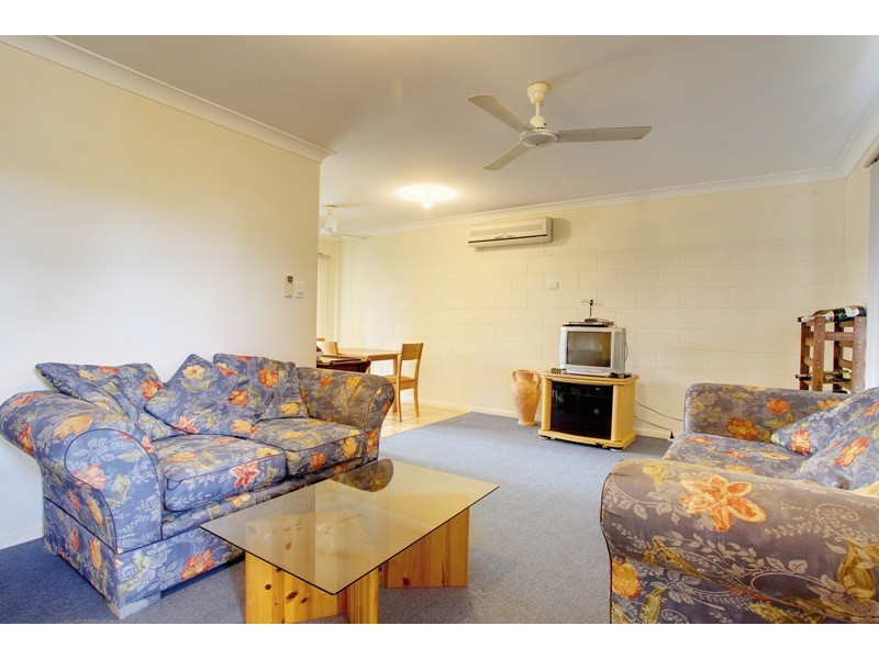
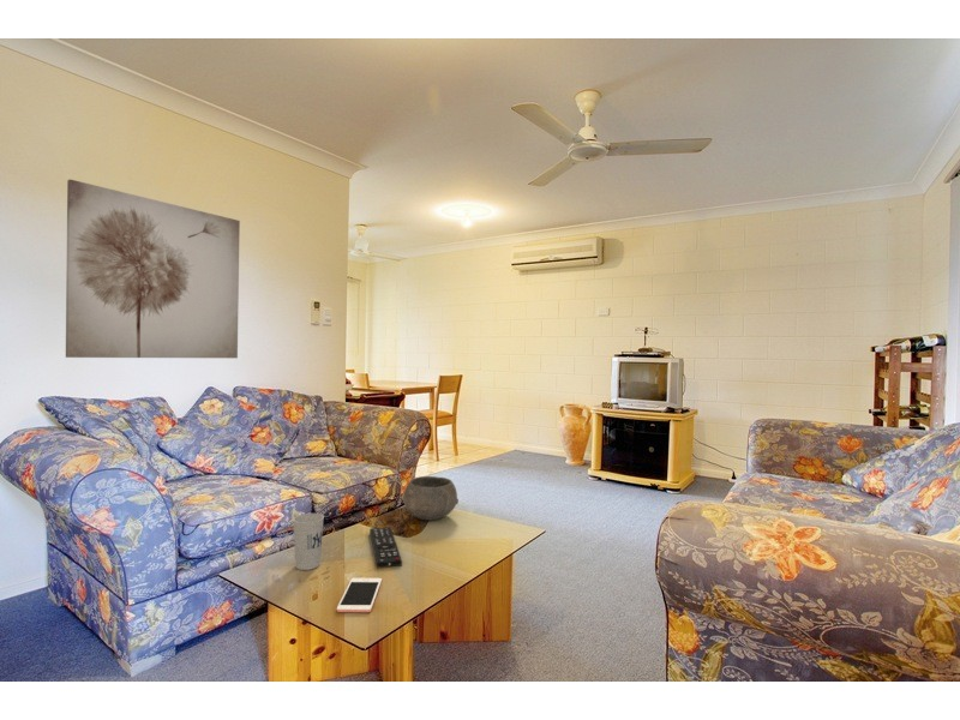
+ wall art [65,178,241,359]
+ cup [292,512,325,571]
+ remote control [368,526,403,569]
+ cell phone [336,577,383,613]
+ bowl [401,475,460,522]
